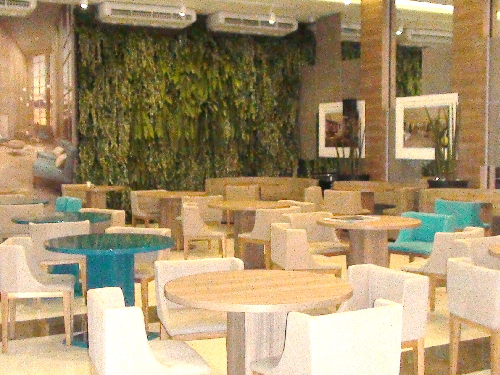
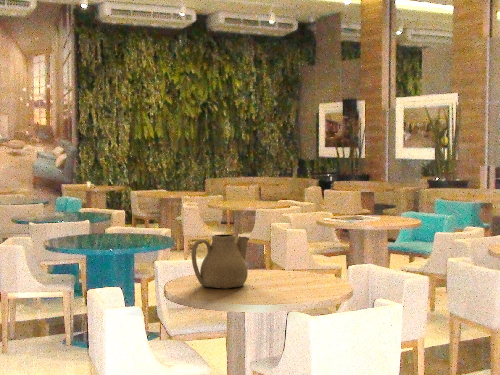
+ teapot [190,233,250,289]
